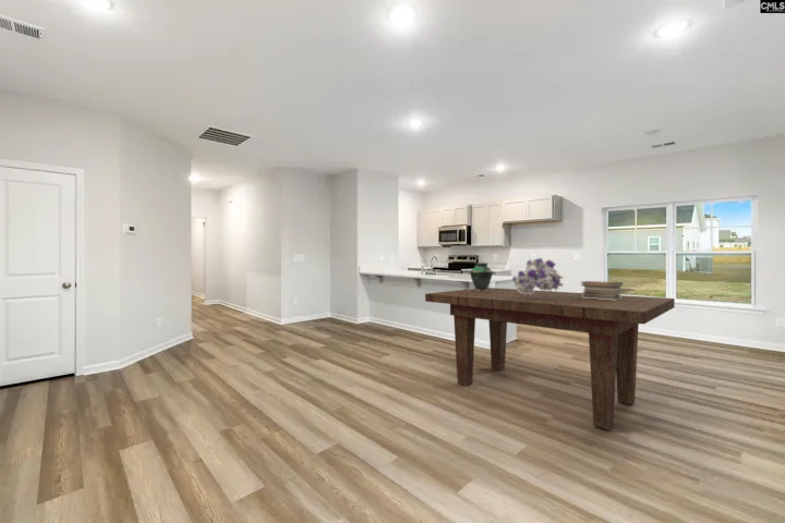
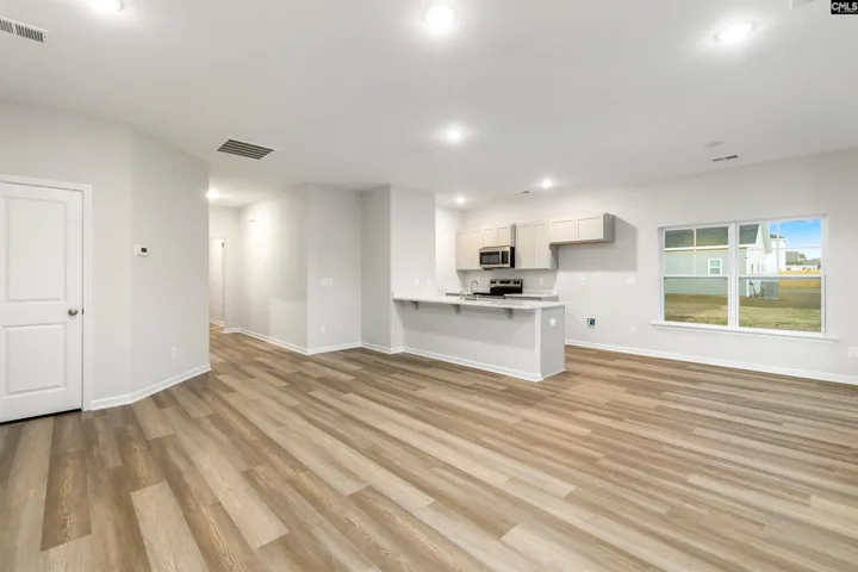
- bouquet [511,257,565,294]
- dining table [424,287,676,431]
- vase [469,262,494,291]
- book stack [580,280,624,301]
